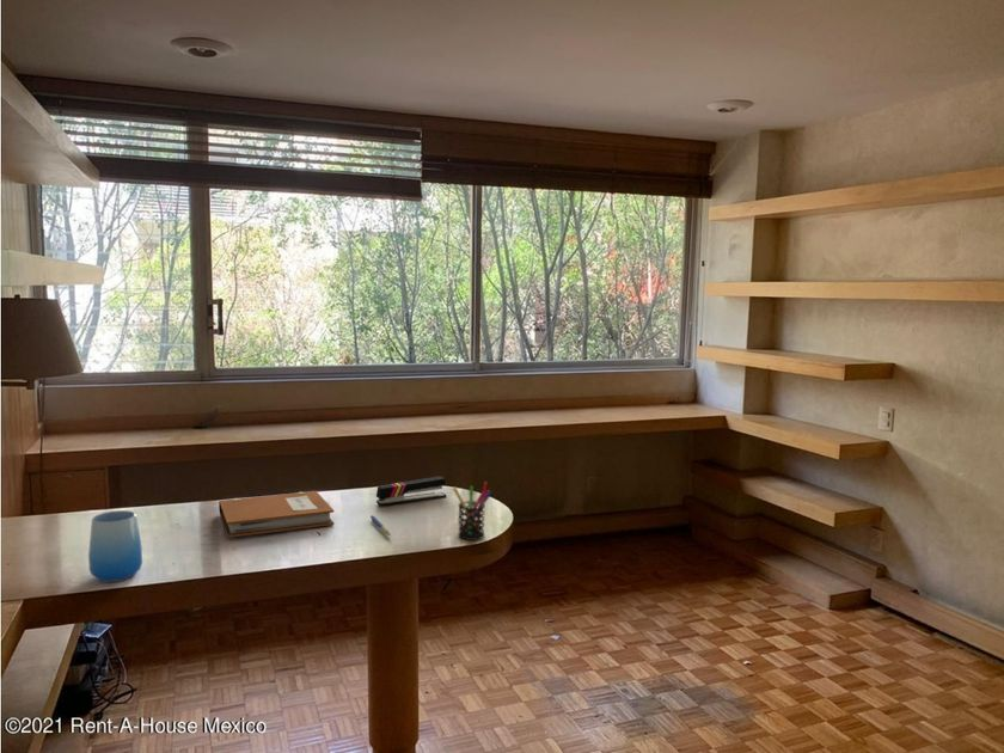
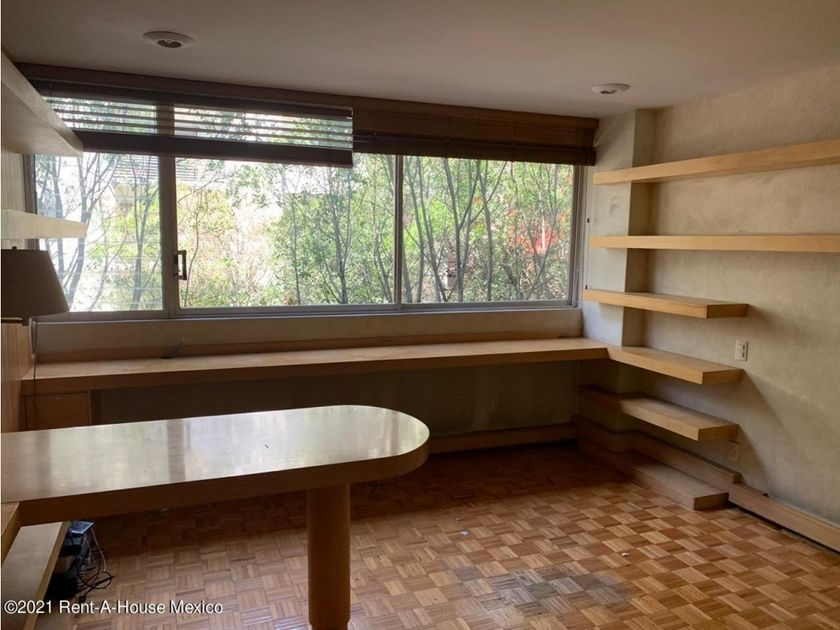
- pen [369,514,392,537]
- cup [87,509,143,583]
- stapler [375,475,447,507]
- pen holder [452,480,492,541]
- notebook [218,490,335,539]
